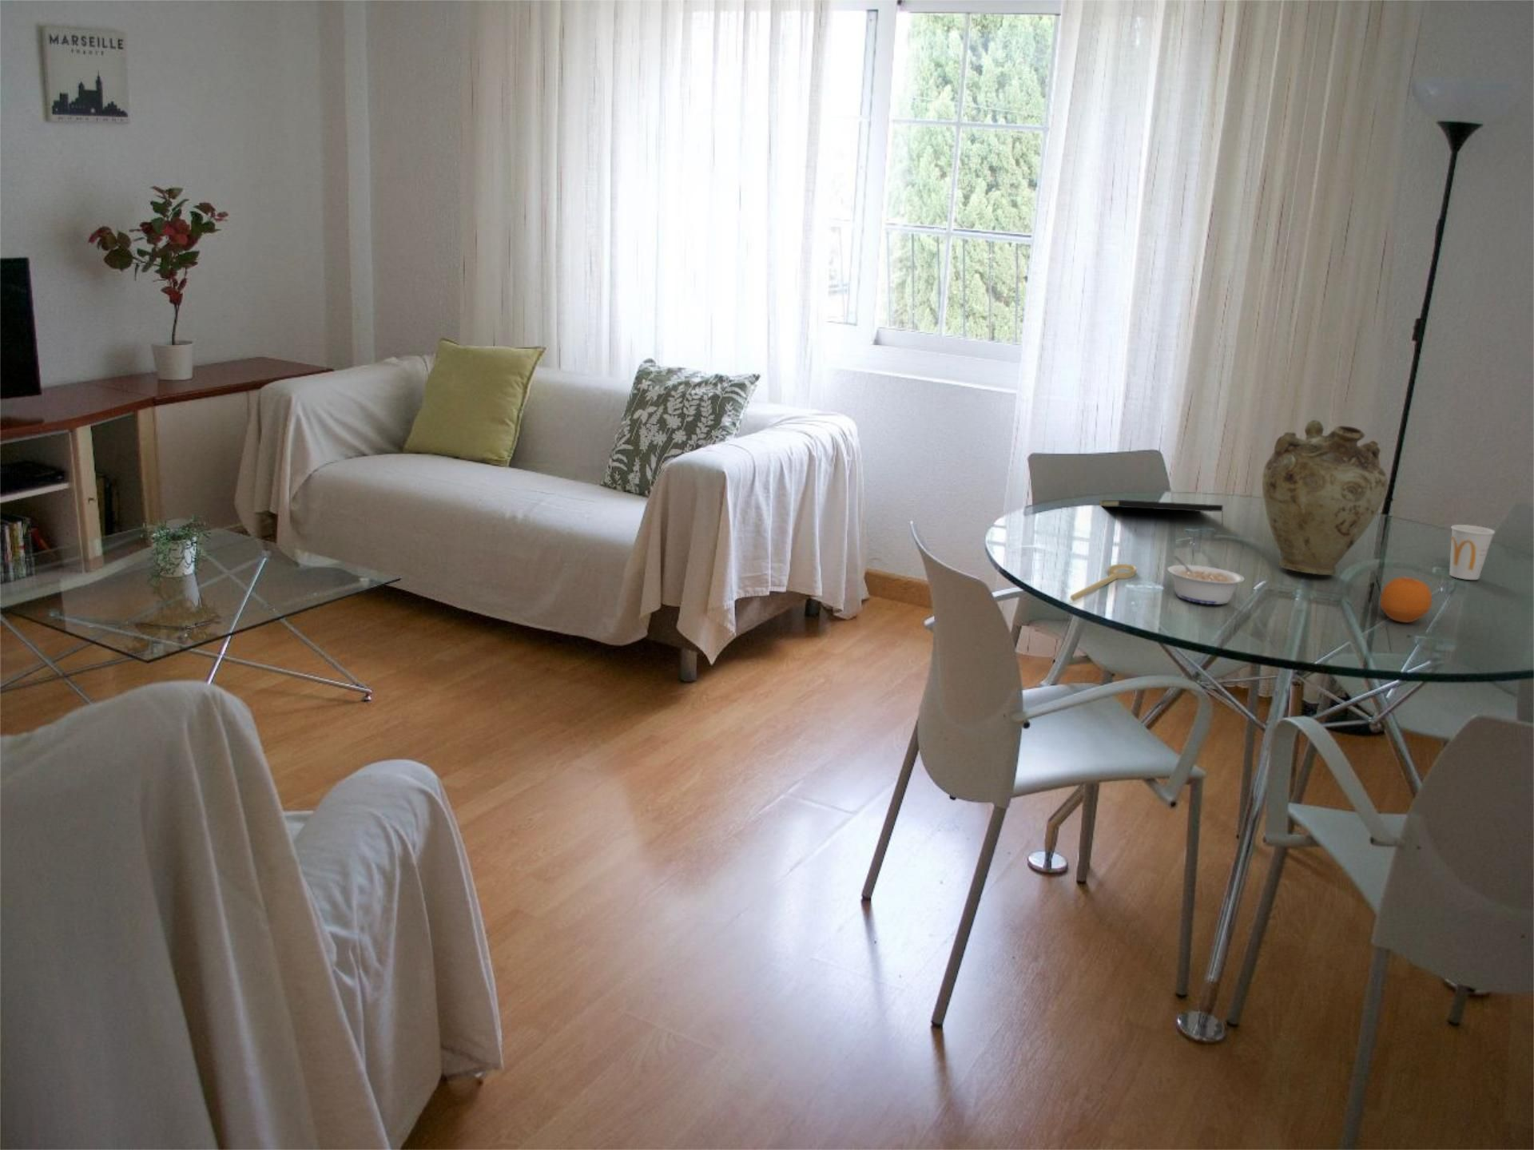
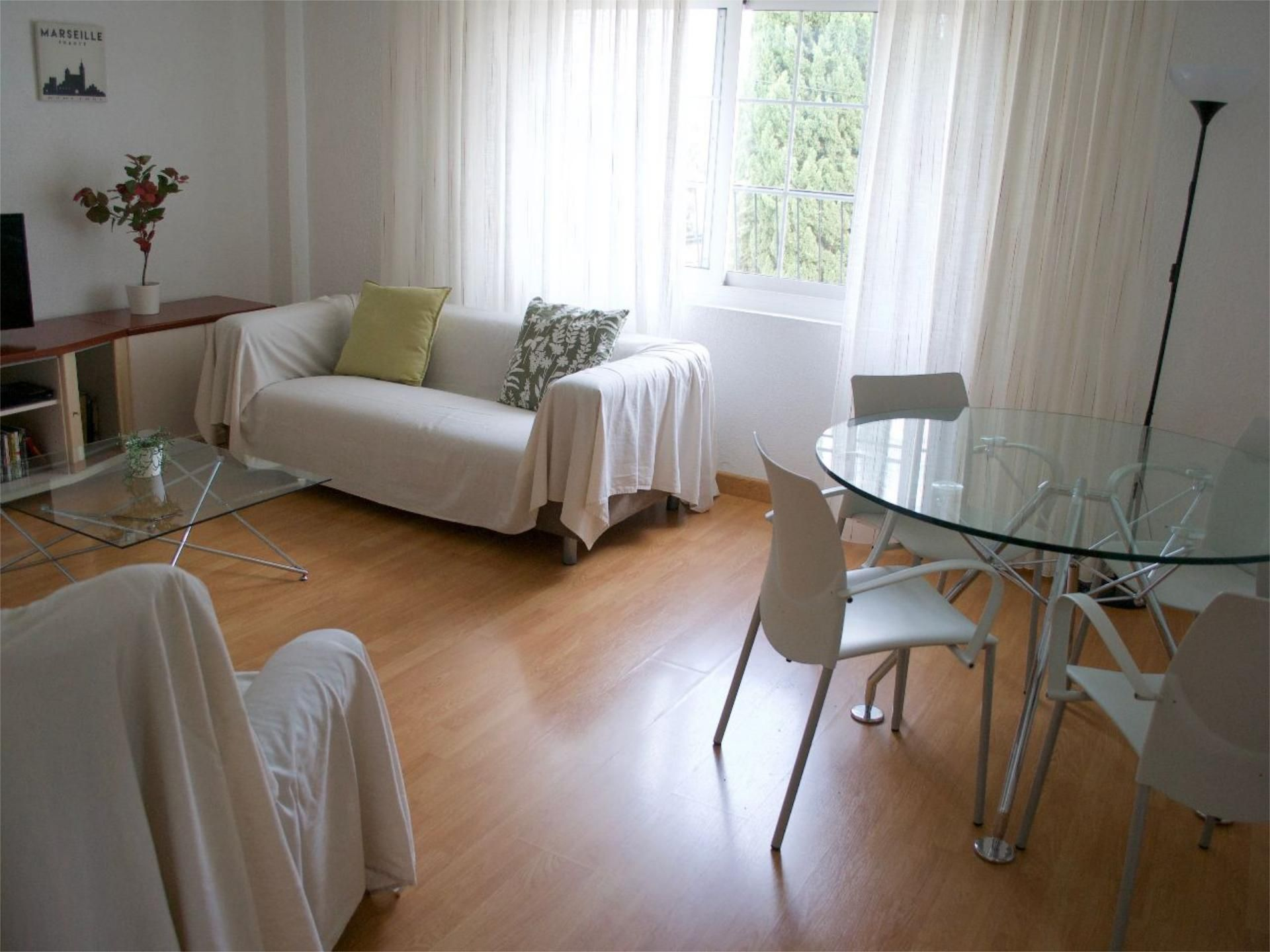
- vase [1261,419,1389,576]
- legume [1167,554,1245,605]
- cup [1448,524,1495,581]
- spoon [1070,563,1137,602]
- notepad [1099,499,1224,527]
- fruit [1379,576,1433,623]
